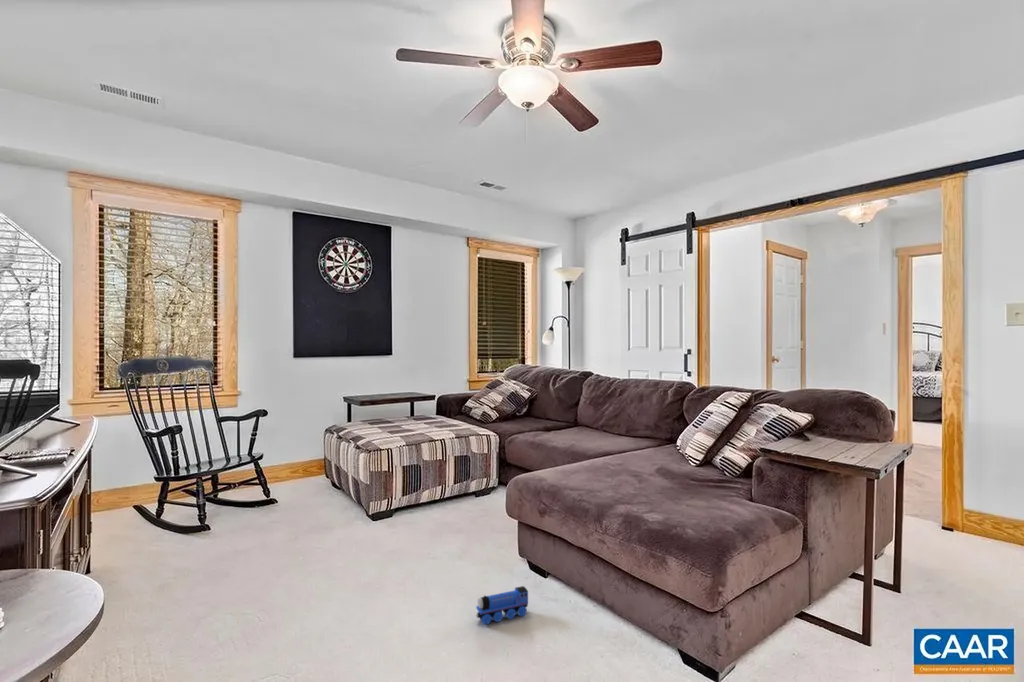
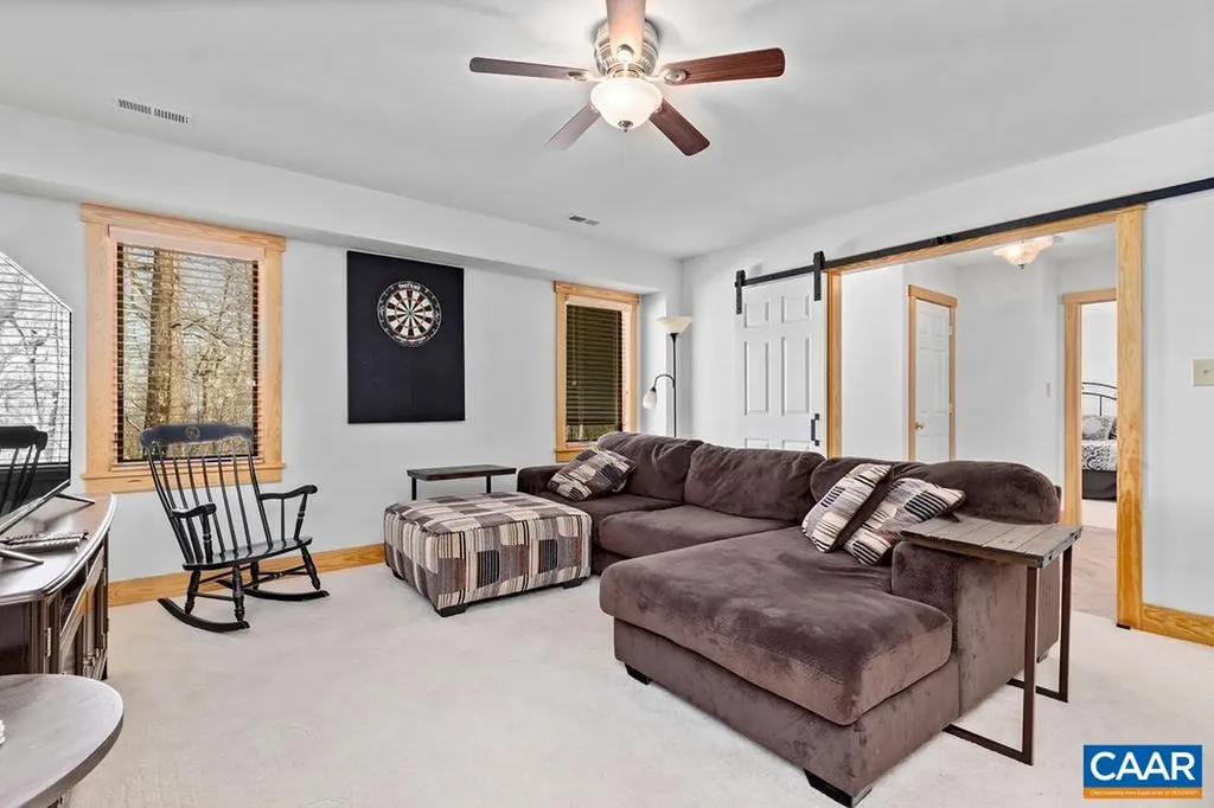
- toy train [475,585,529,626]
